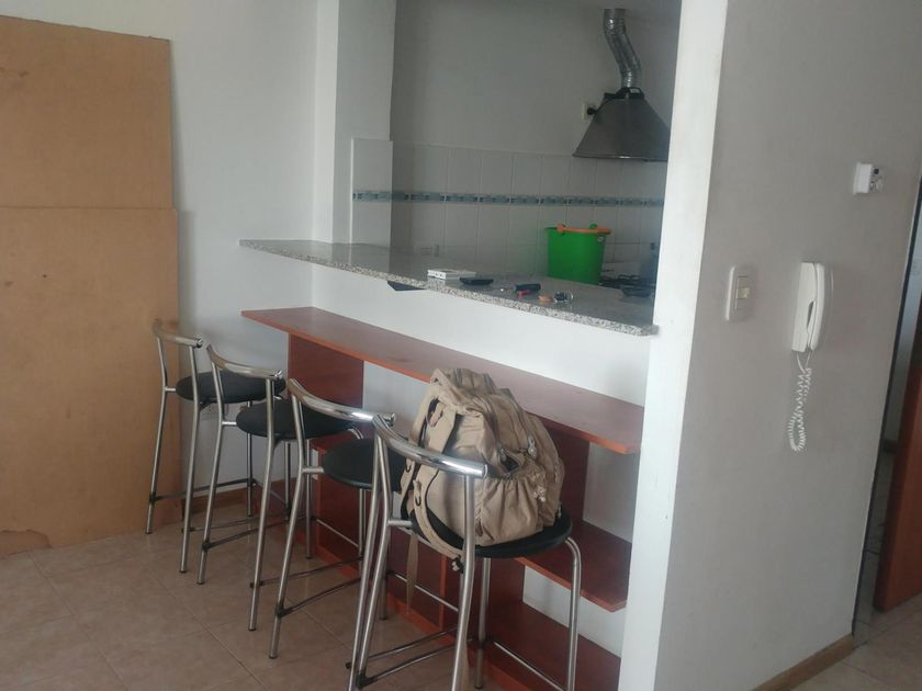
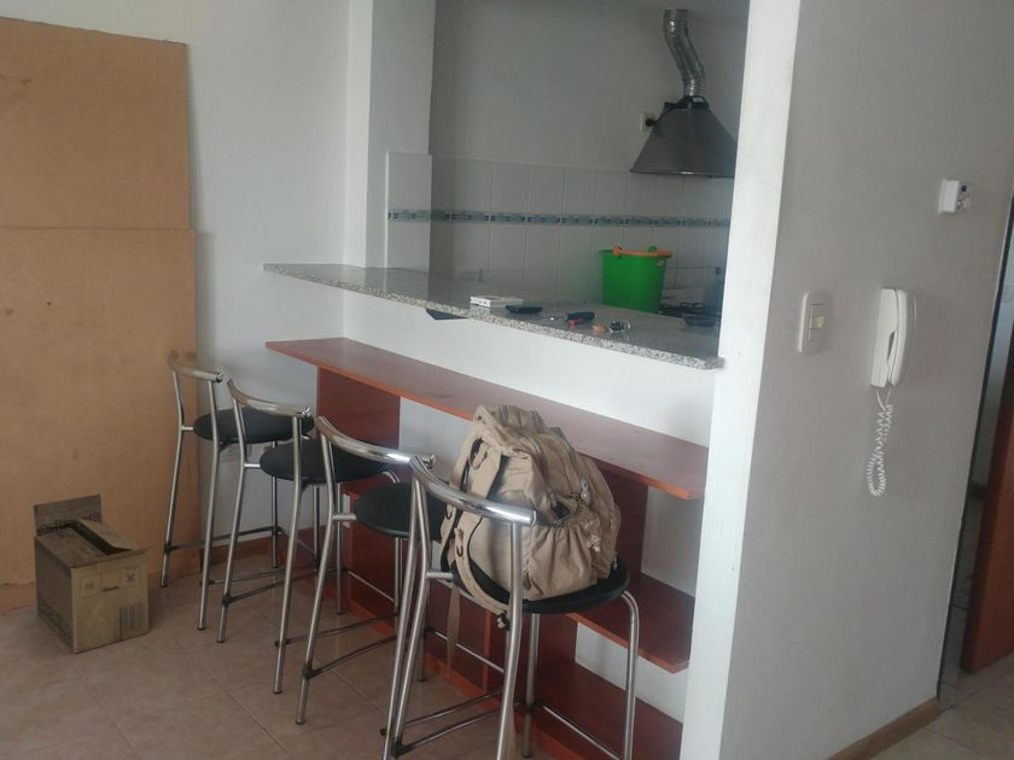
+ cardboard box [33,493,156,655]
